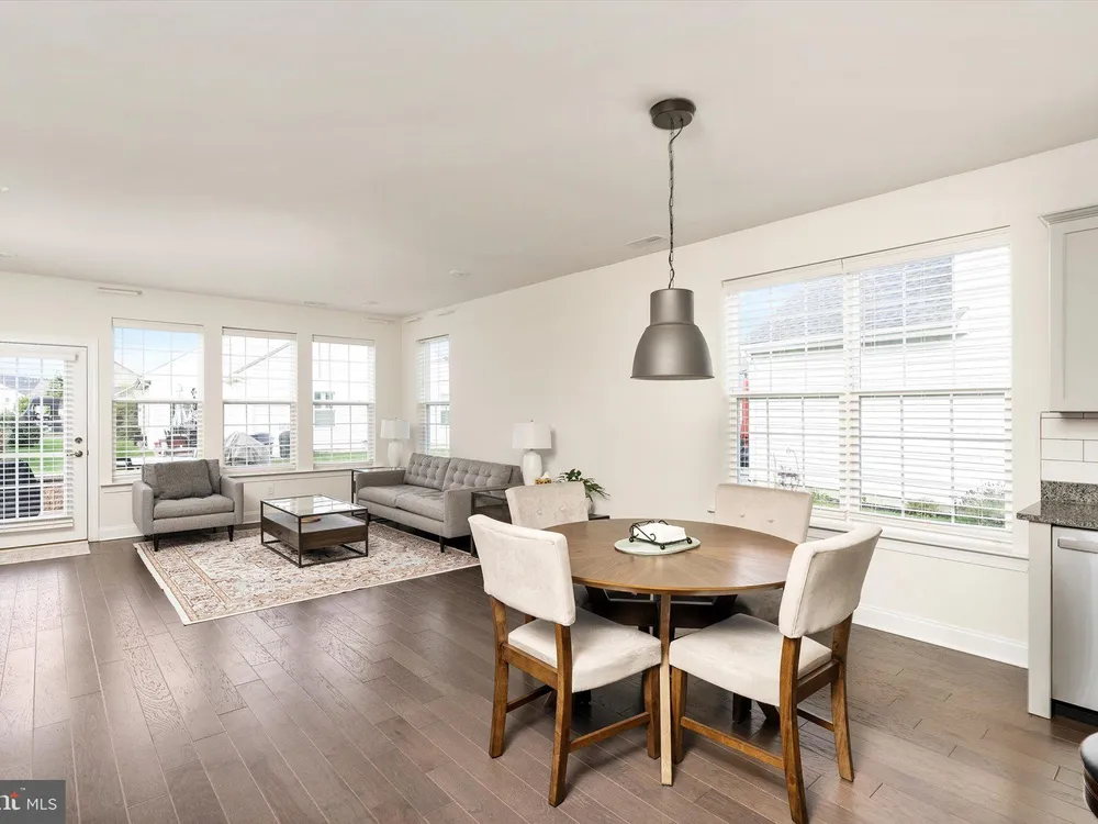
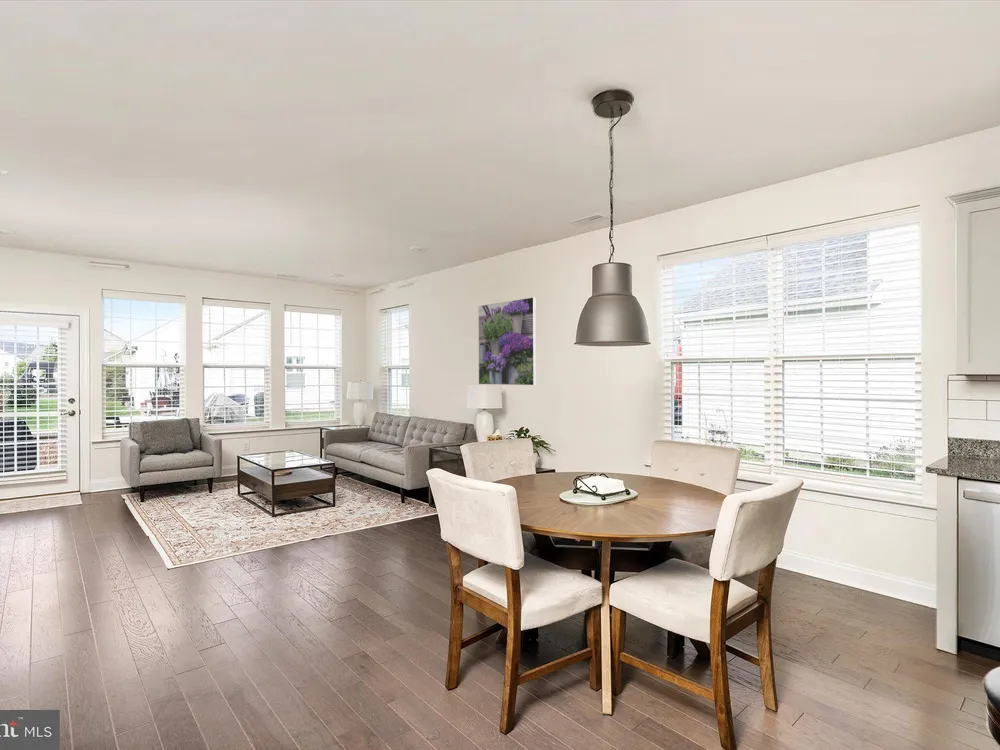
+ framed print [477,296,537,386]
